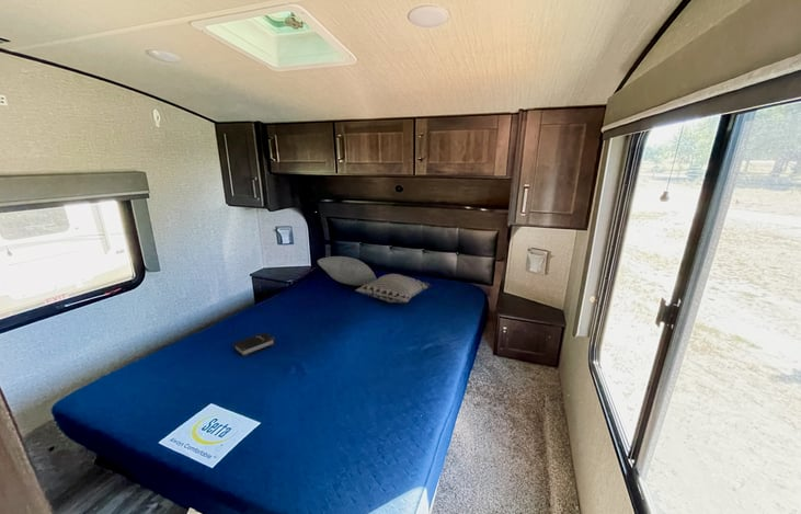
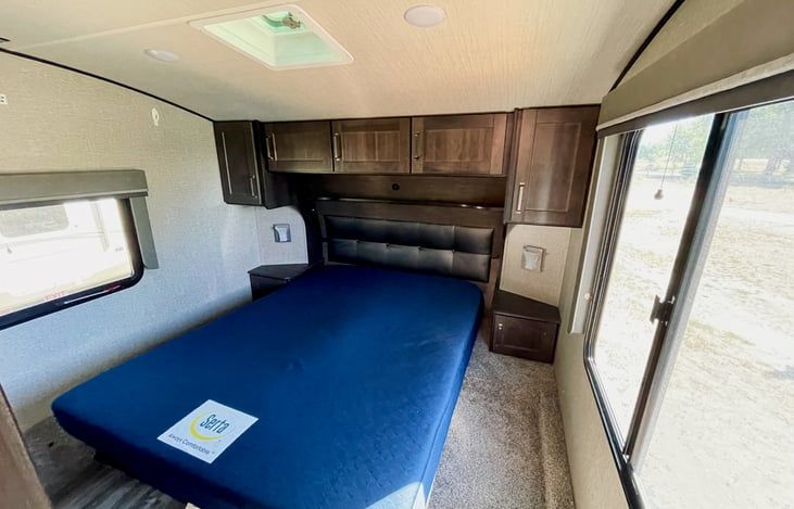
- decorative pillow [355,273,433,304]
- pillow [317,255,378,287]
- hardback book [232,331,276,358]
